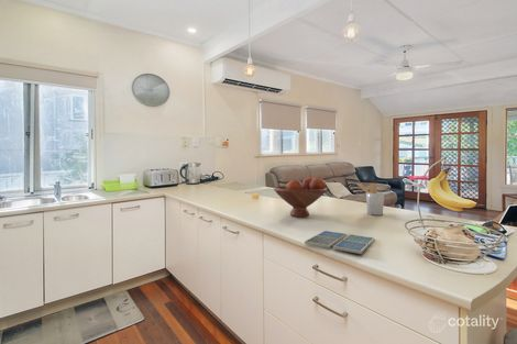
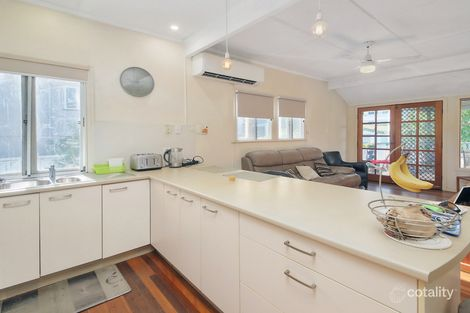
- utensil holder [356,182,385,217]
- drink coaster [304,230,376,255]
- fruit bowl [273,176,328,219]
